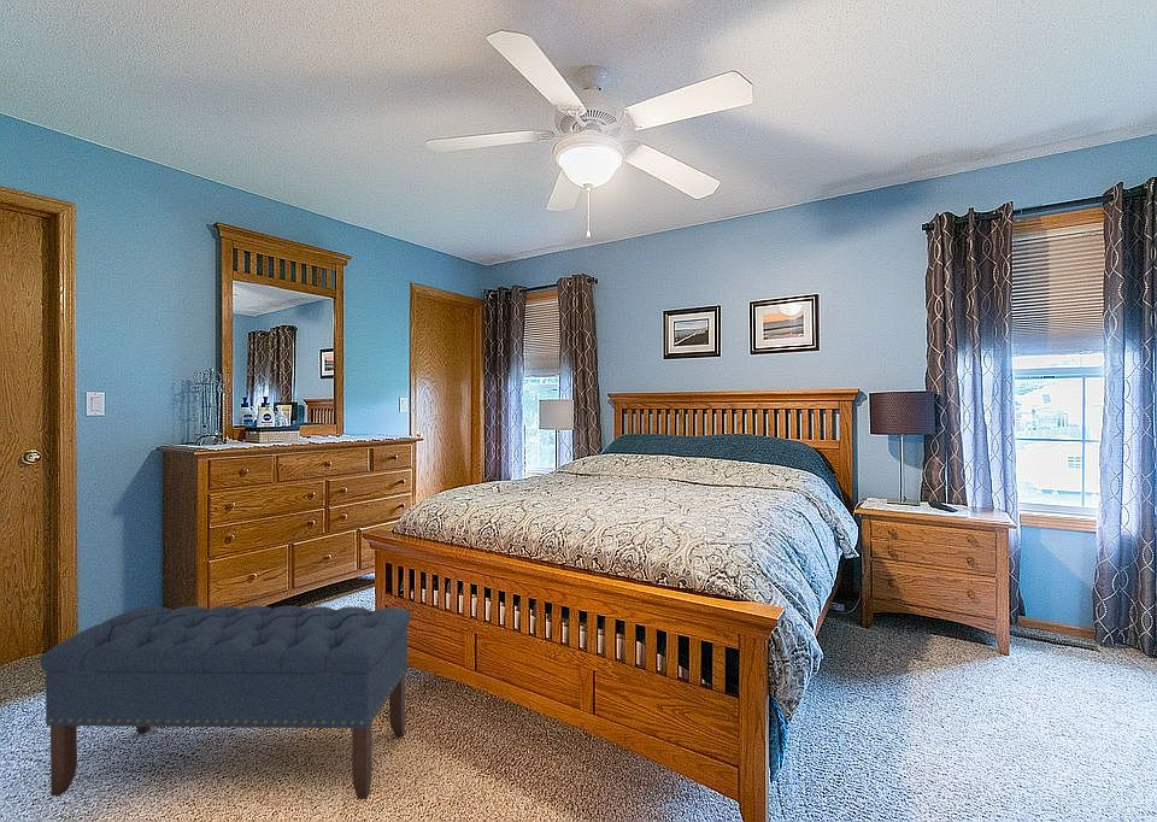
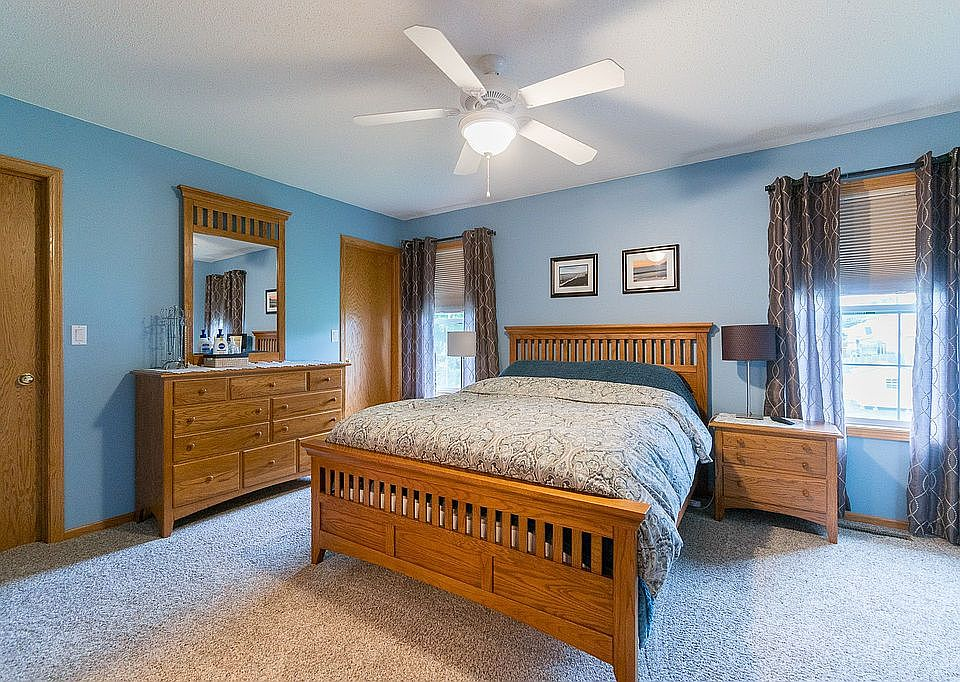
- bench [39,604,411,800]
